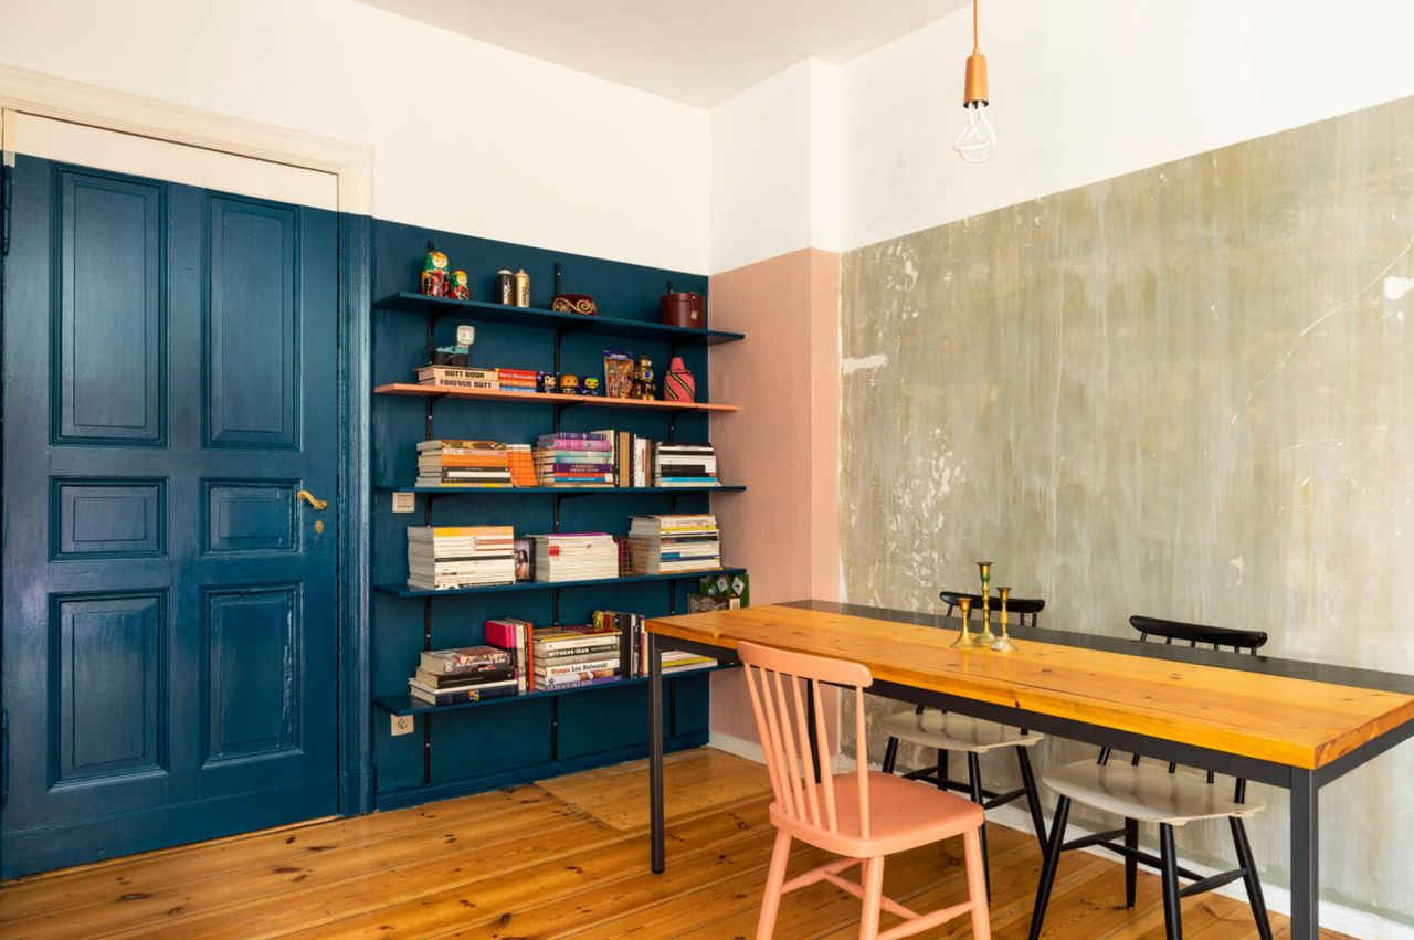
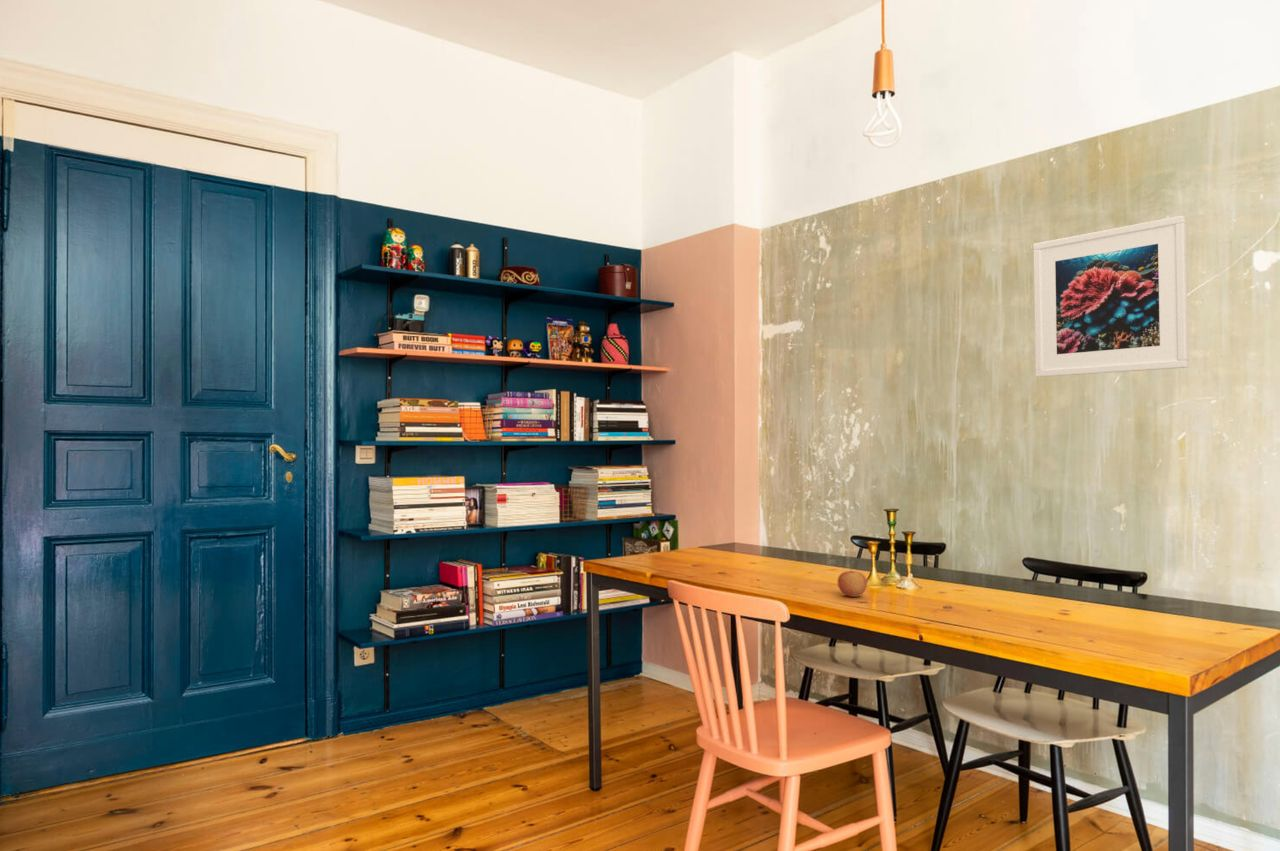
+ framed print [1033,215,1189,378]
+ apple [837,566,868,598]
